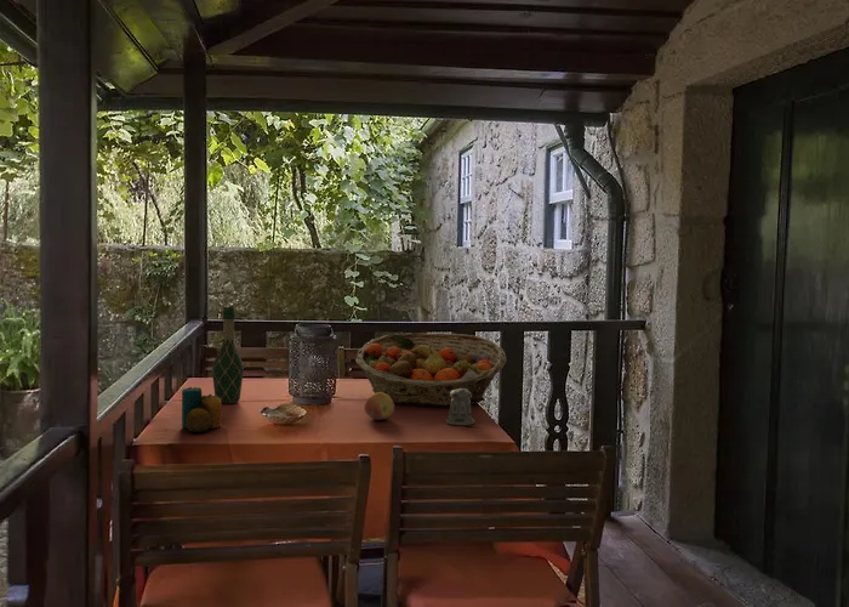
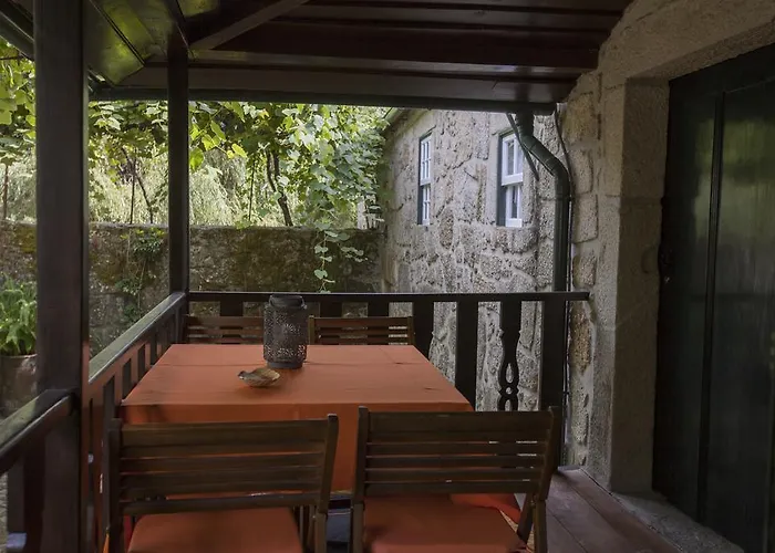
- fruit [364,392,395,421]
- candle [181,386,222,433]
- pepper shaker [444,388,477,426]
- wine bottle [211,306,245,404]
- fruit basket [354,331,507,407]
